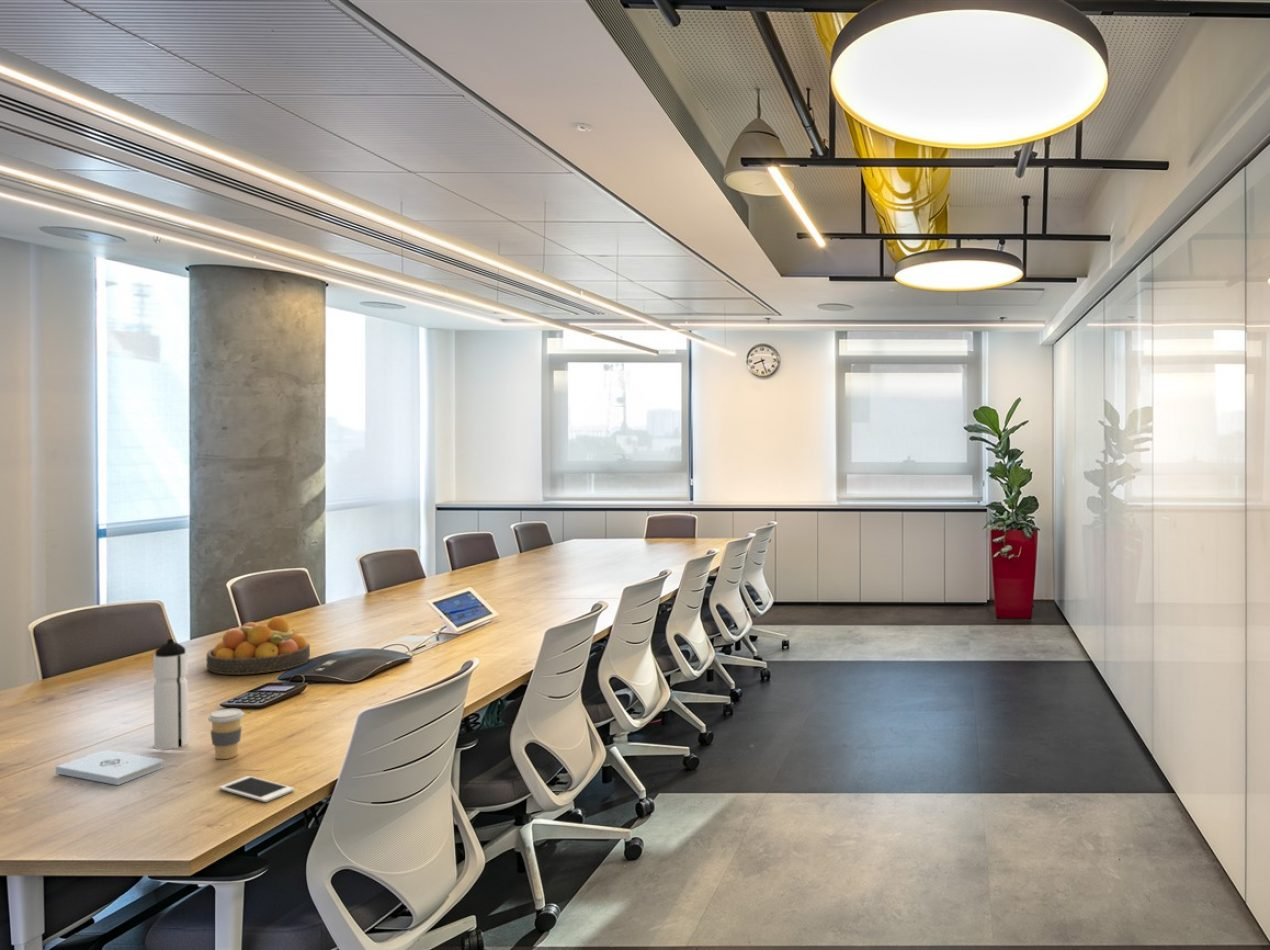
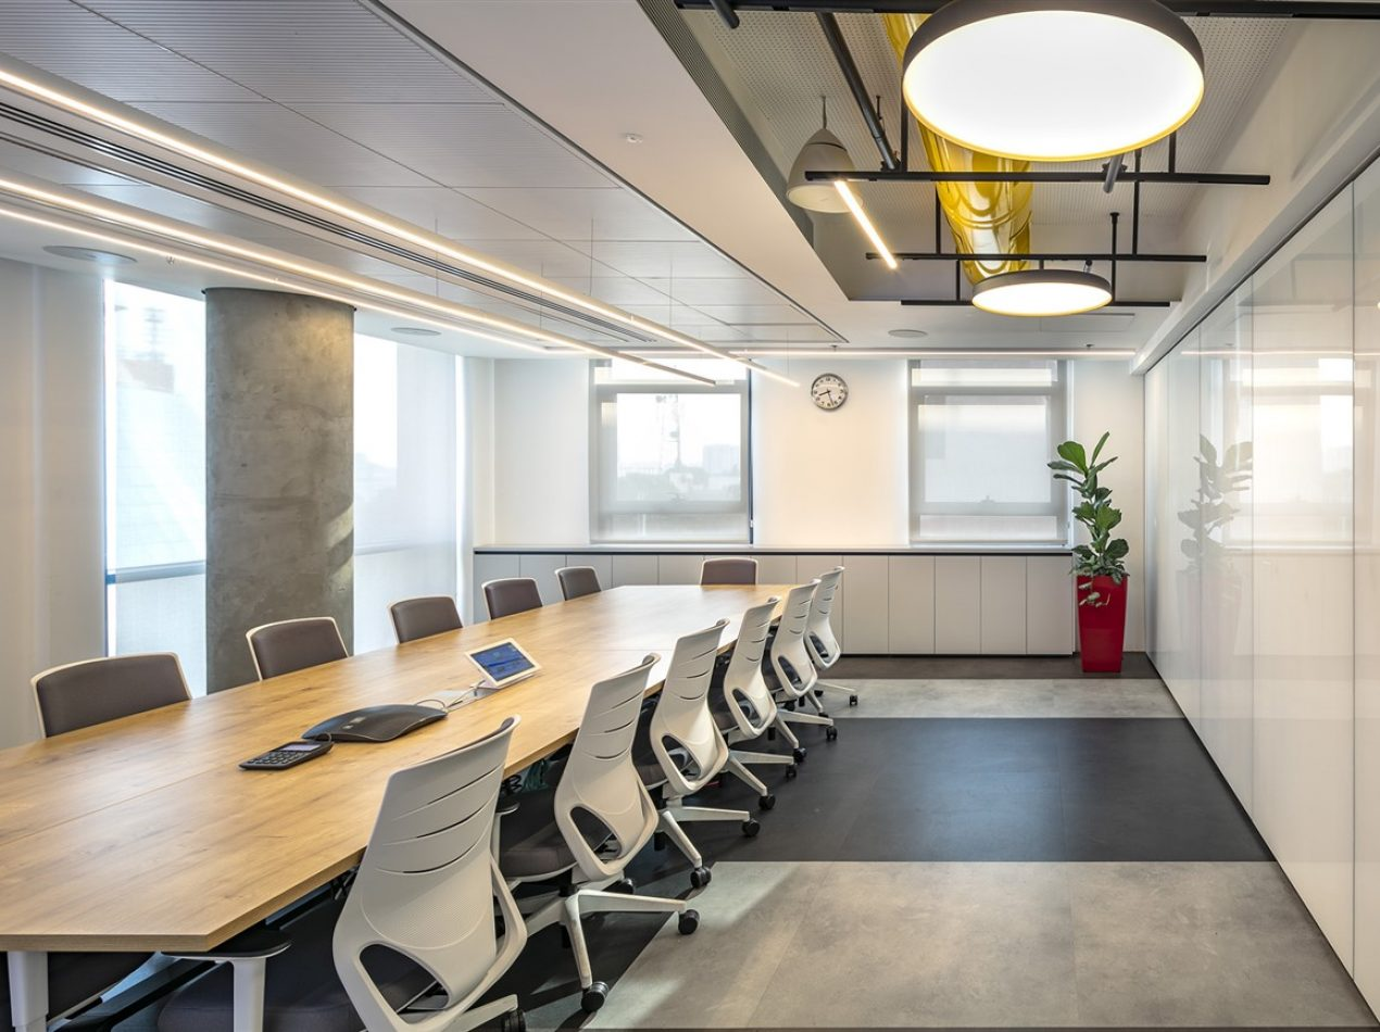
- notepad [55,749,164,786]
- coffee cup [207,708,245,760]
- water bottle [152,638,189,751]
- cell phone [218,775,295,803]
- fruit bowl [205,616,311,676]
